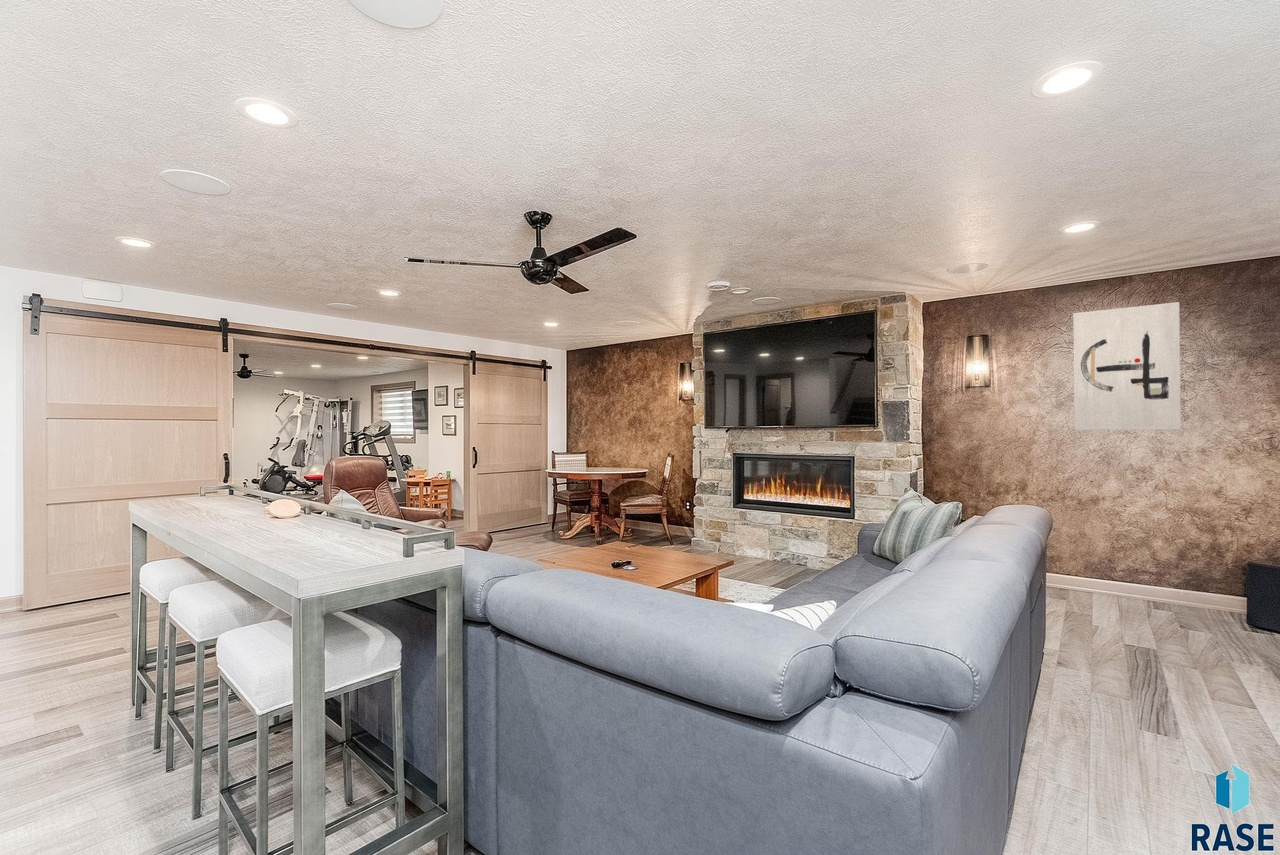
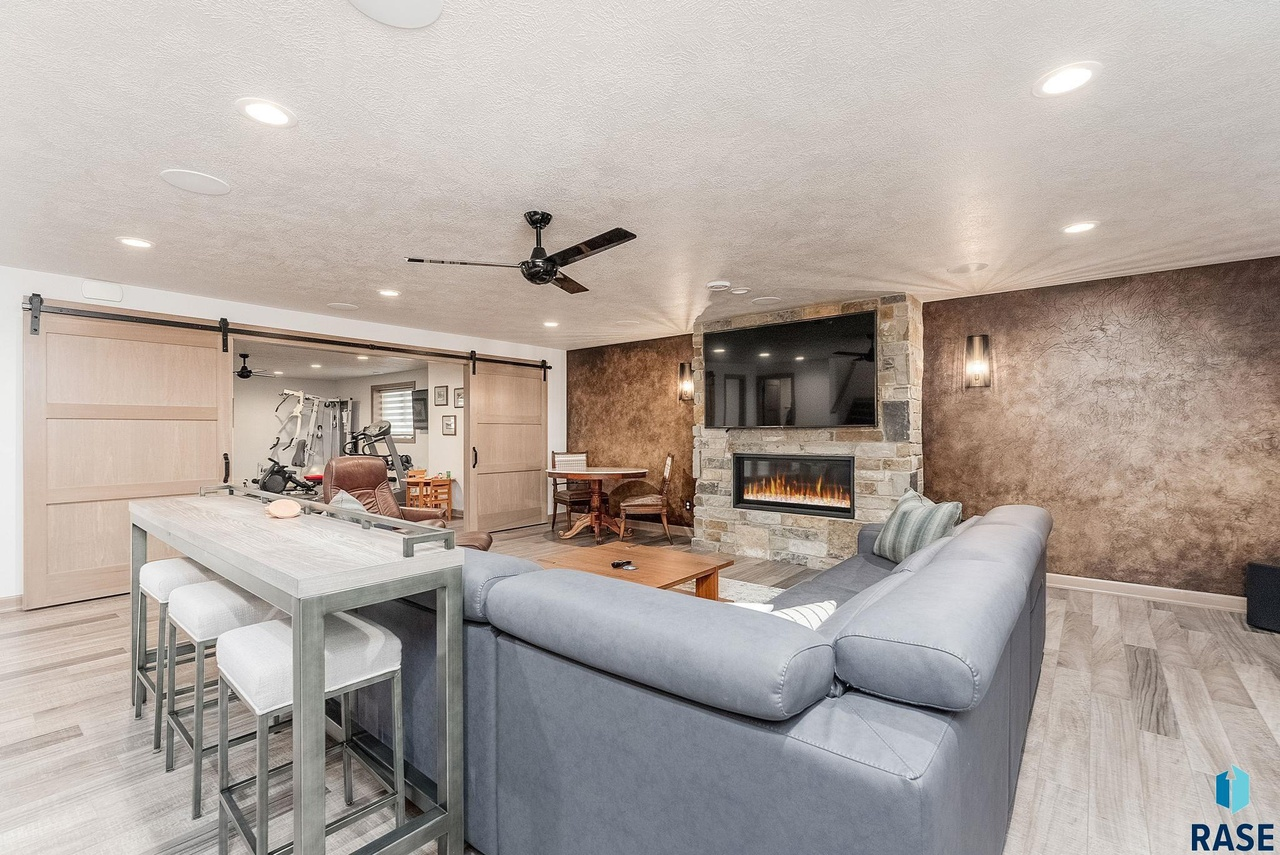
- wall art [1072,301,1182,431]
